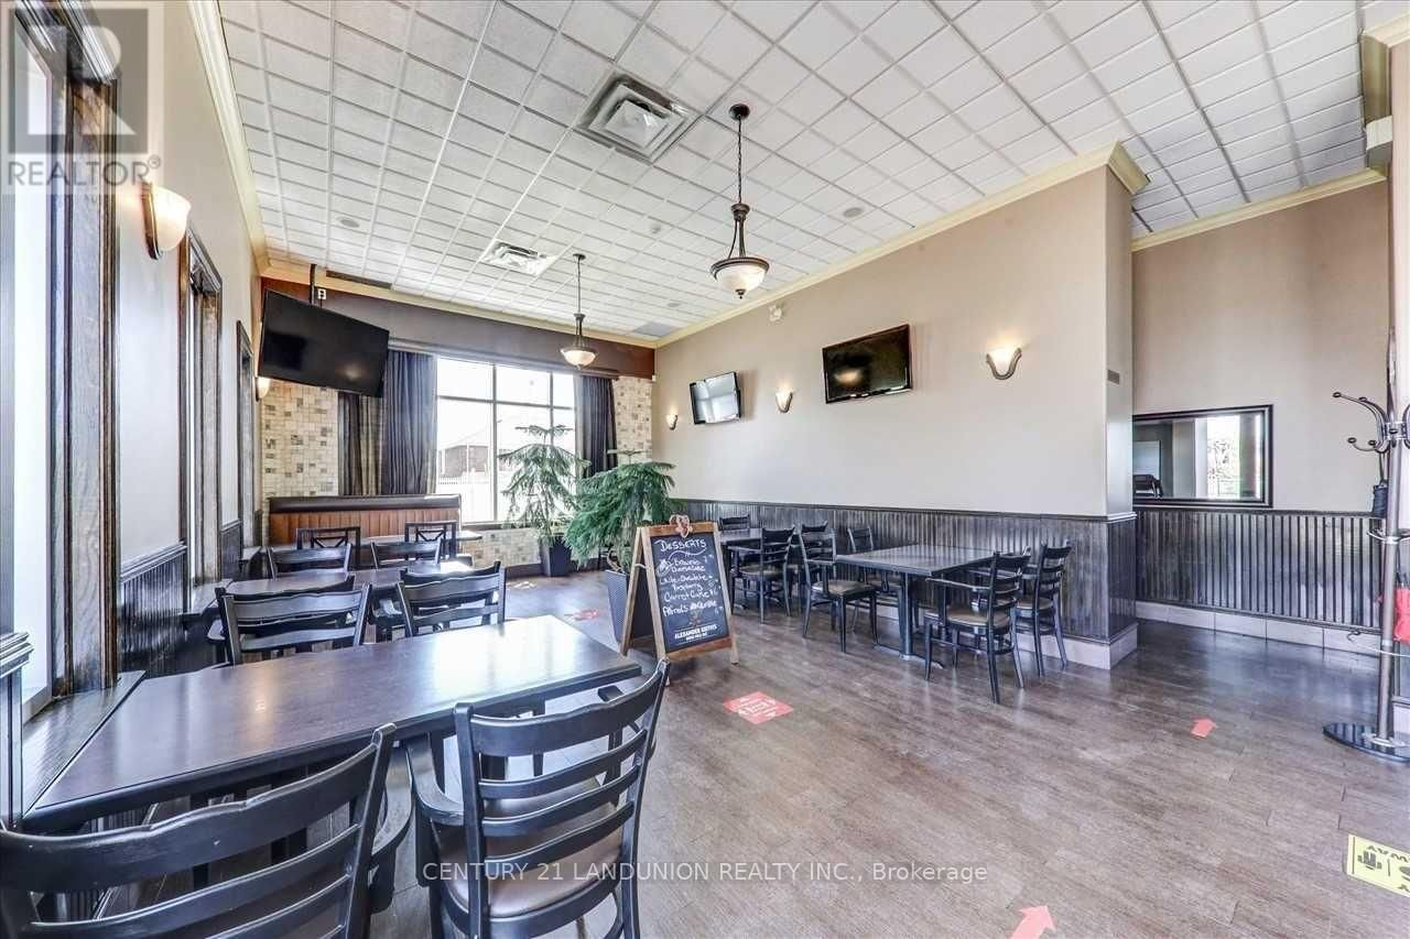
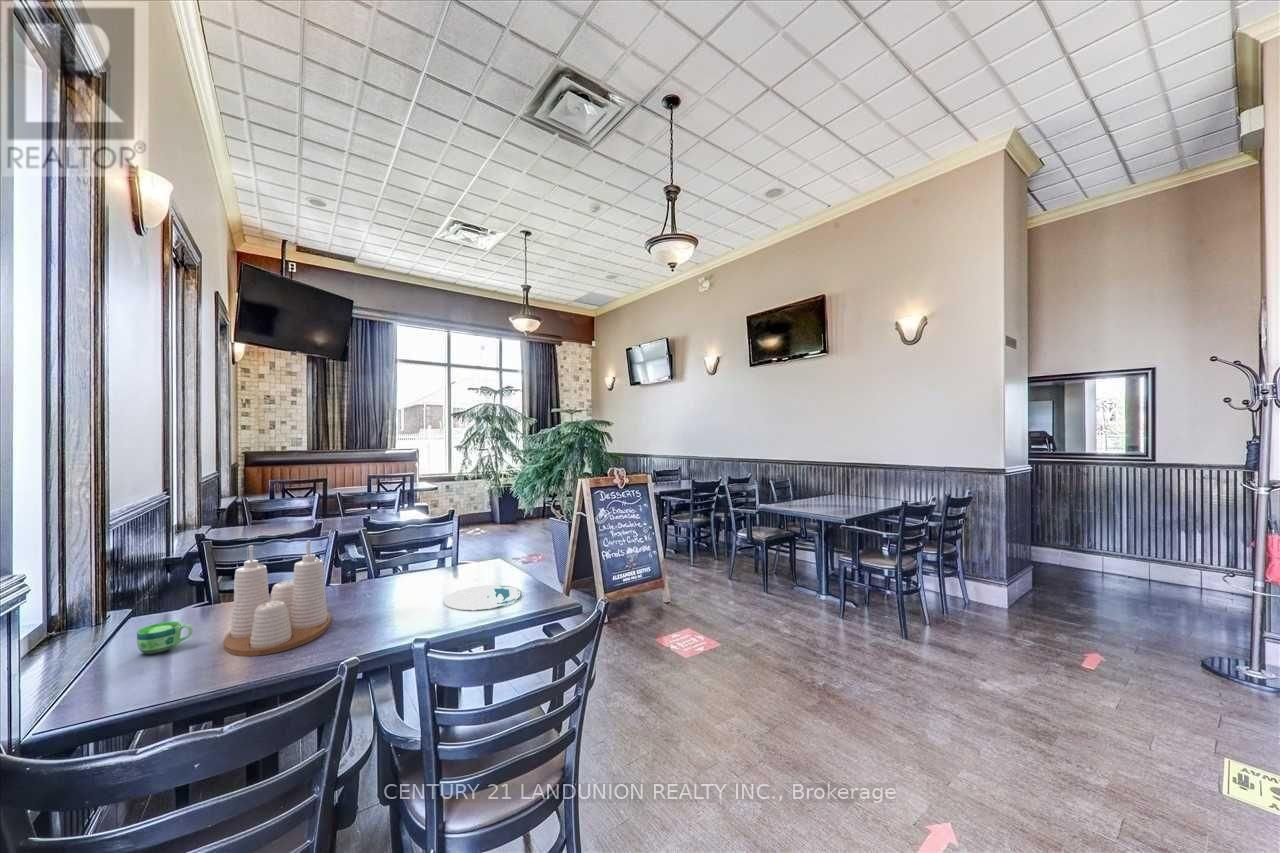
+ plate [443,584,522,611]
+ condiment set [223,539,332,657]
+ cup [136,620,194,655]
